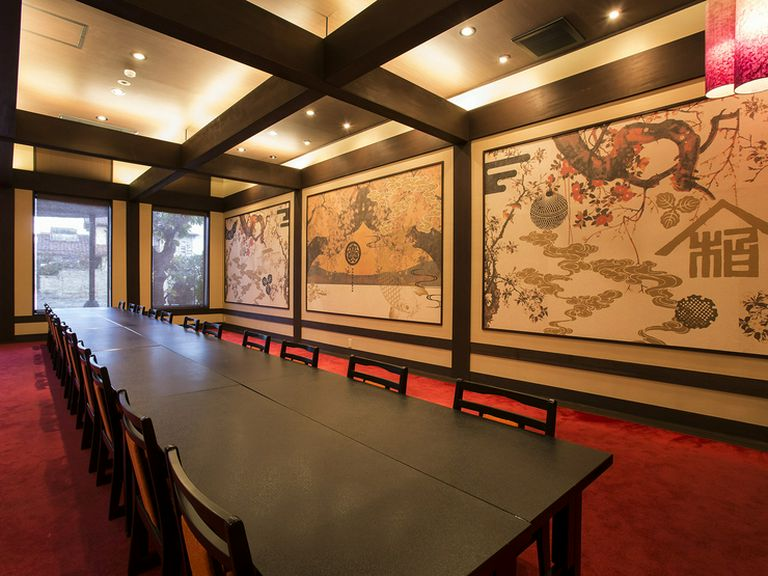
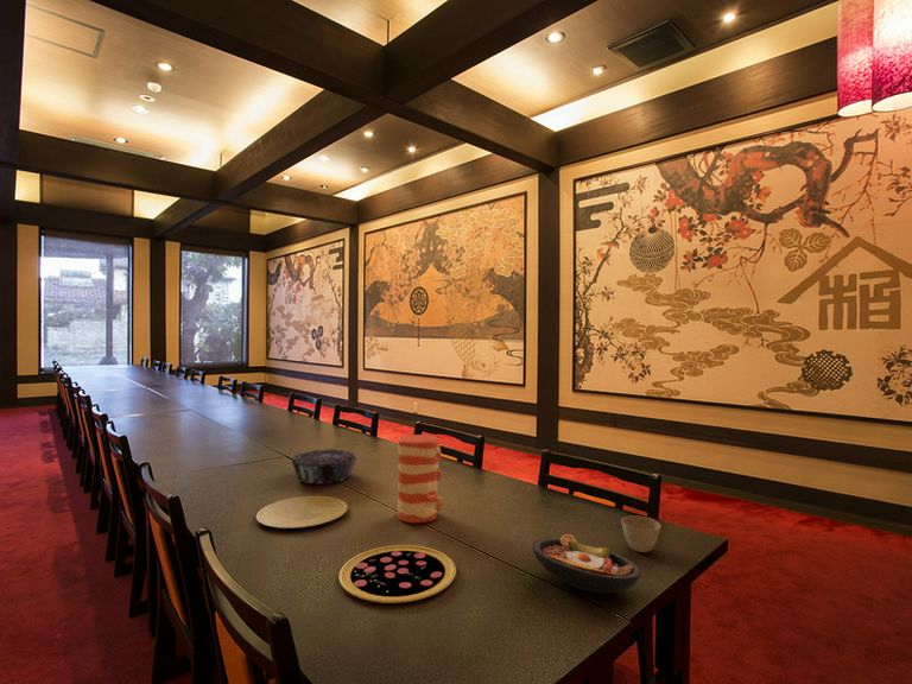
+ plate [255,495,349,530]
+ flower pot [620,515,661,553]
+ decorative bowl [290,448,359,486]
+ vase [397,433,445,524]
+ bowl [531,533,641,595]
+ pizza [338,544,457,604]
